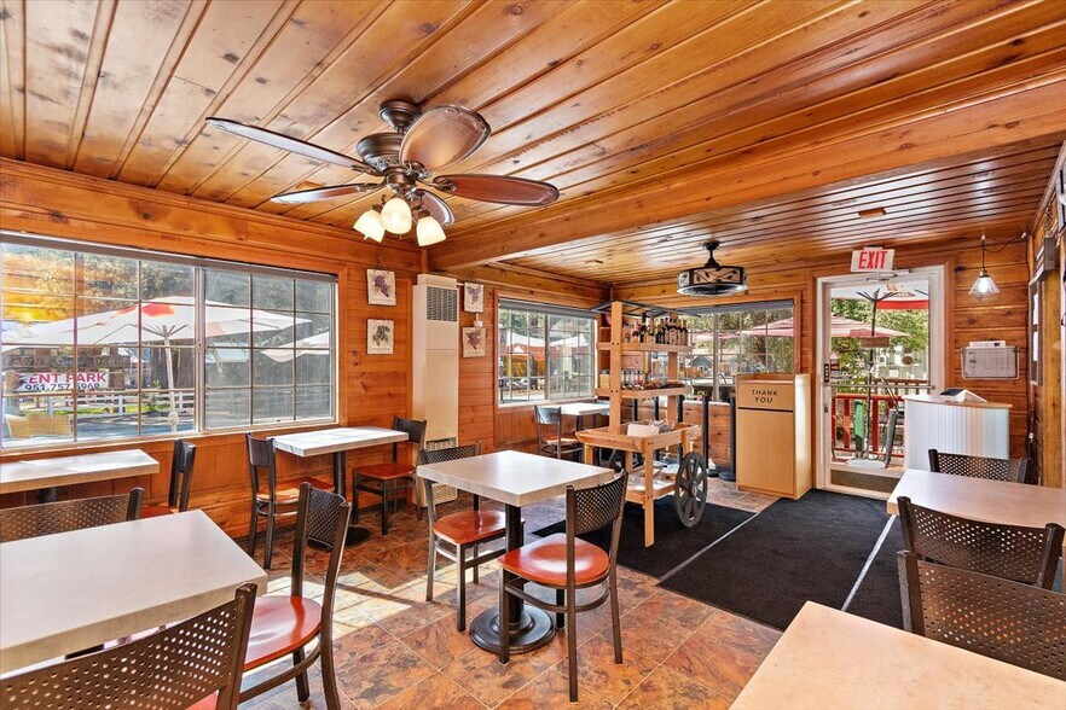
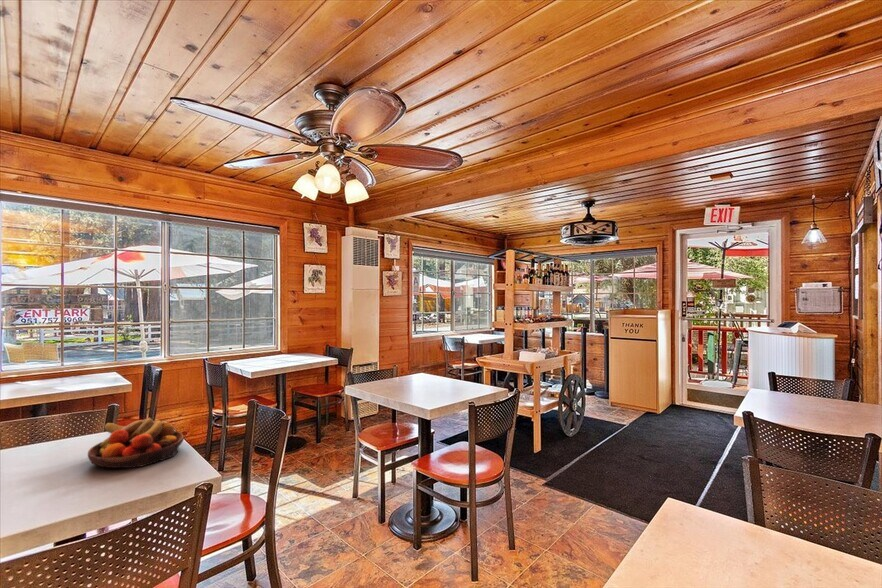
+ fruit bowl [87,417,185,469]
